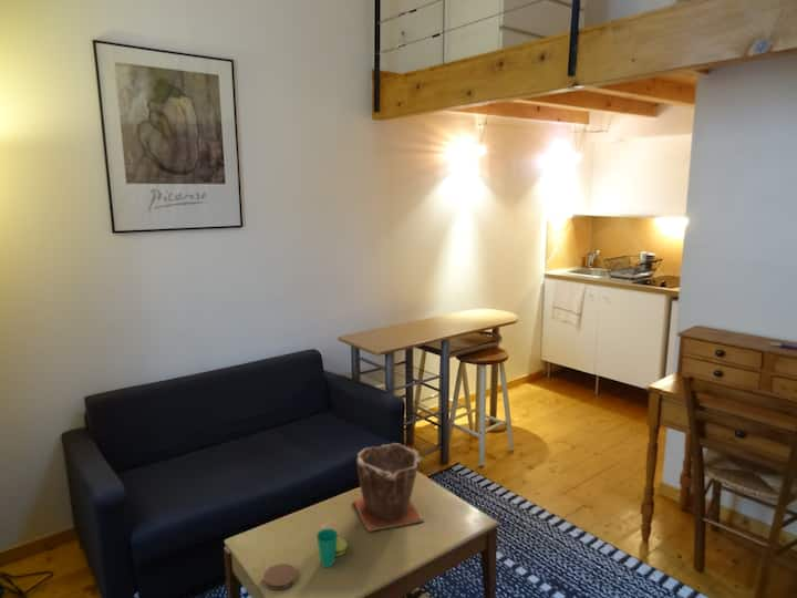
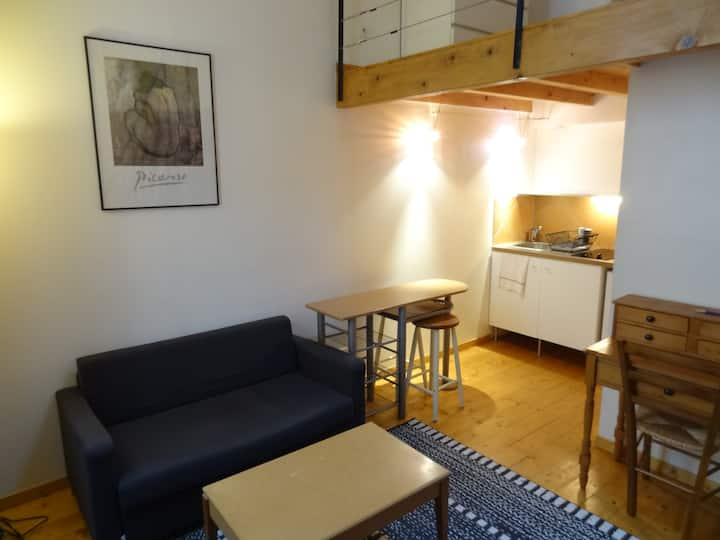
- cup [315,528,349,568]
- coaster [262,563,298,591]
- plant pot [352,442,425,533]
